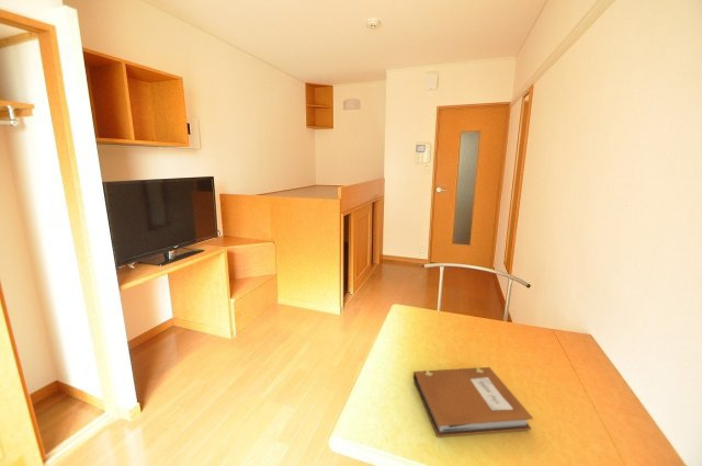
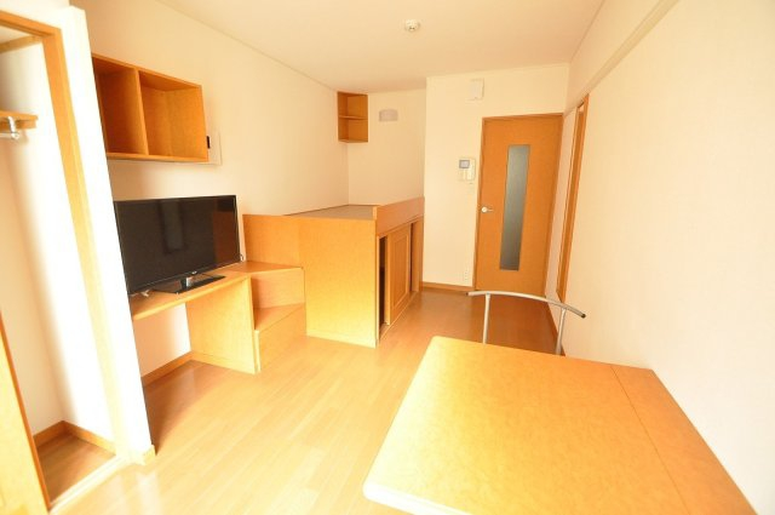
- notebook [412,366,534,439]
